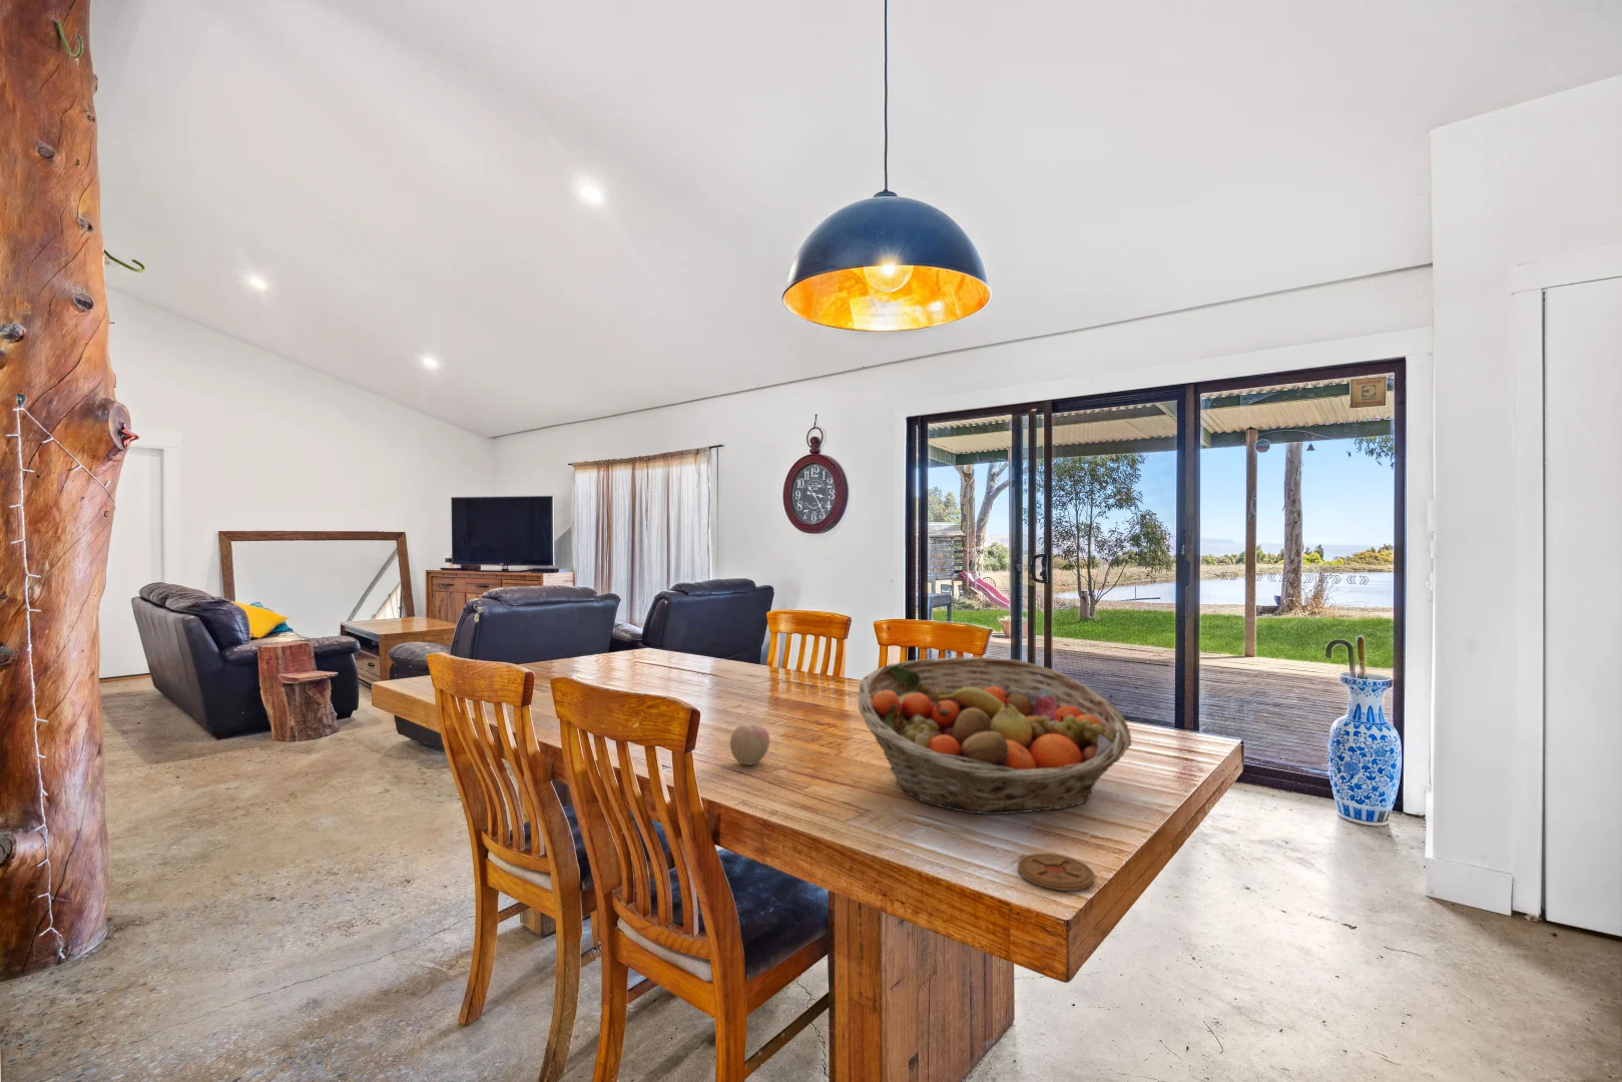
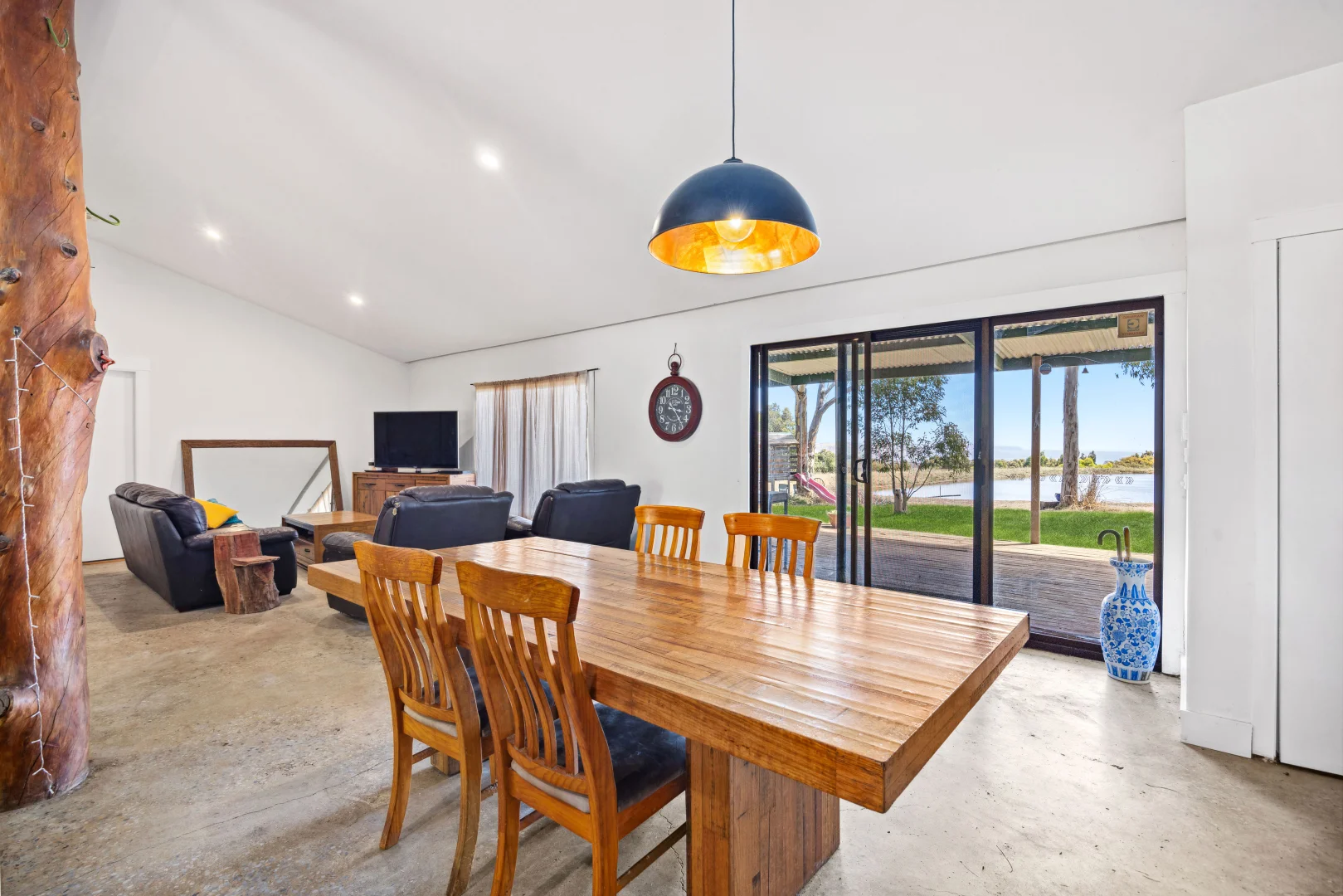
- coaster [1017,853,1095,891]
- apple [728,722,771,767]
- fruit basket [856,656,1133,815]
